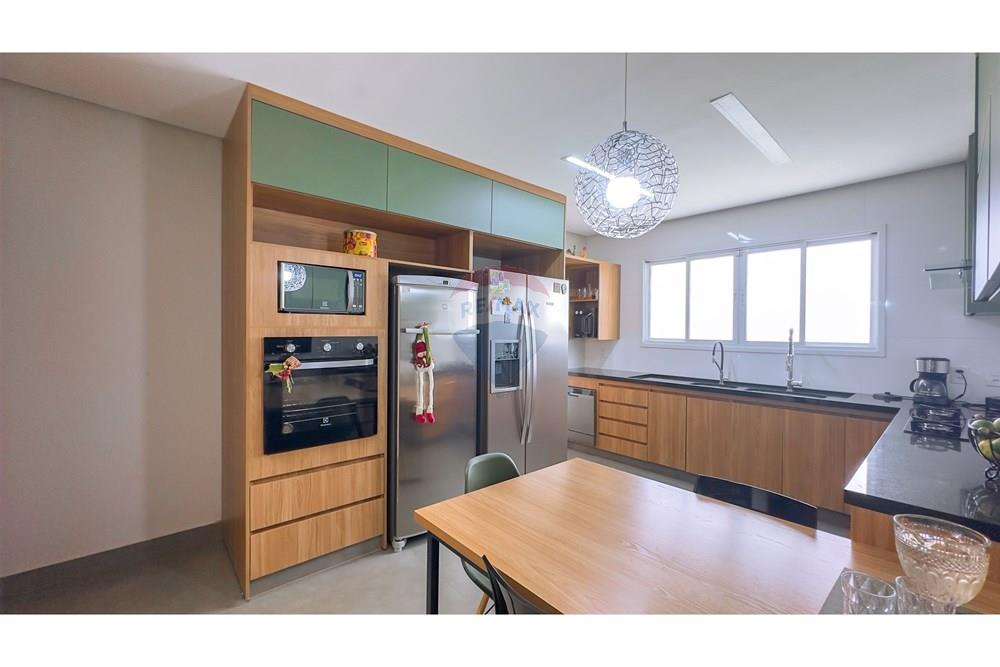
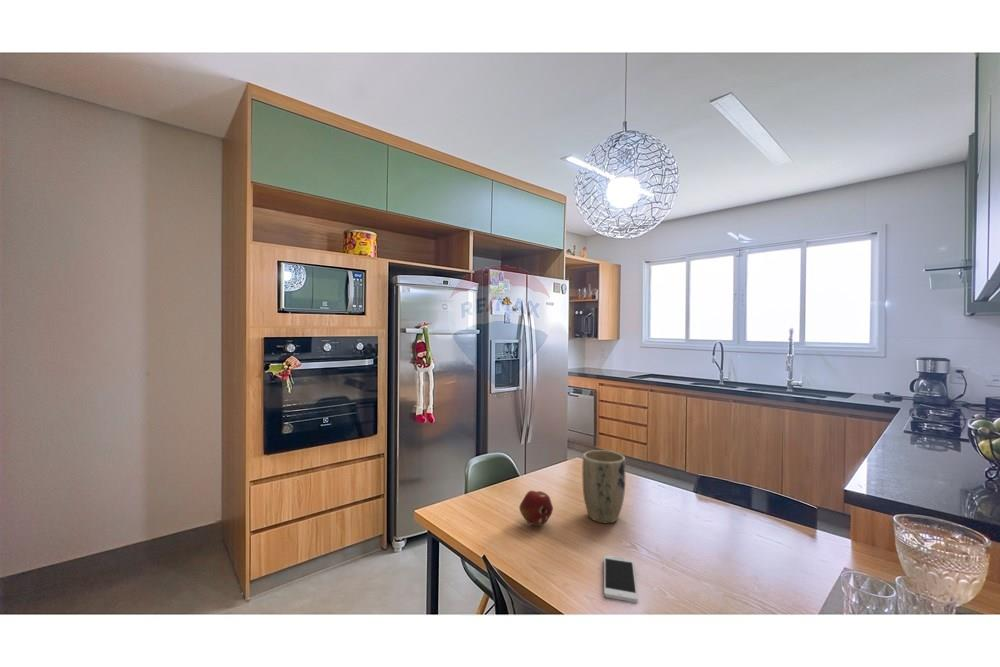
+ fruit [518,490,554,527]
+ plant pot [581,449,626,524]
+ smartphone [603,554,639,604]
